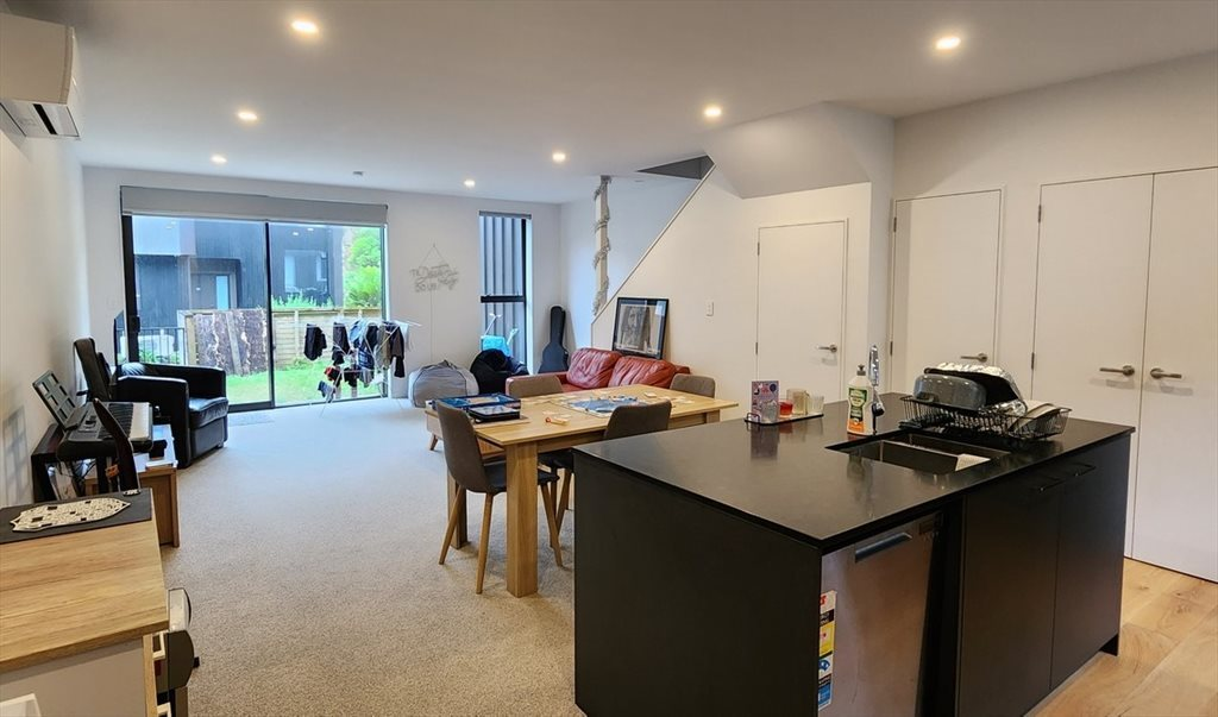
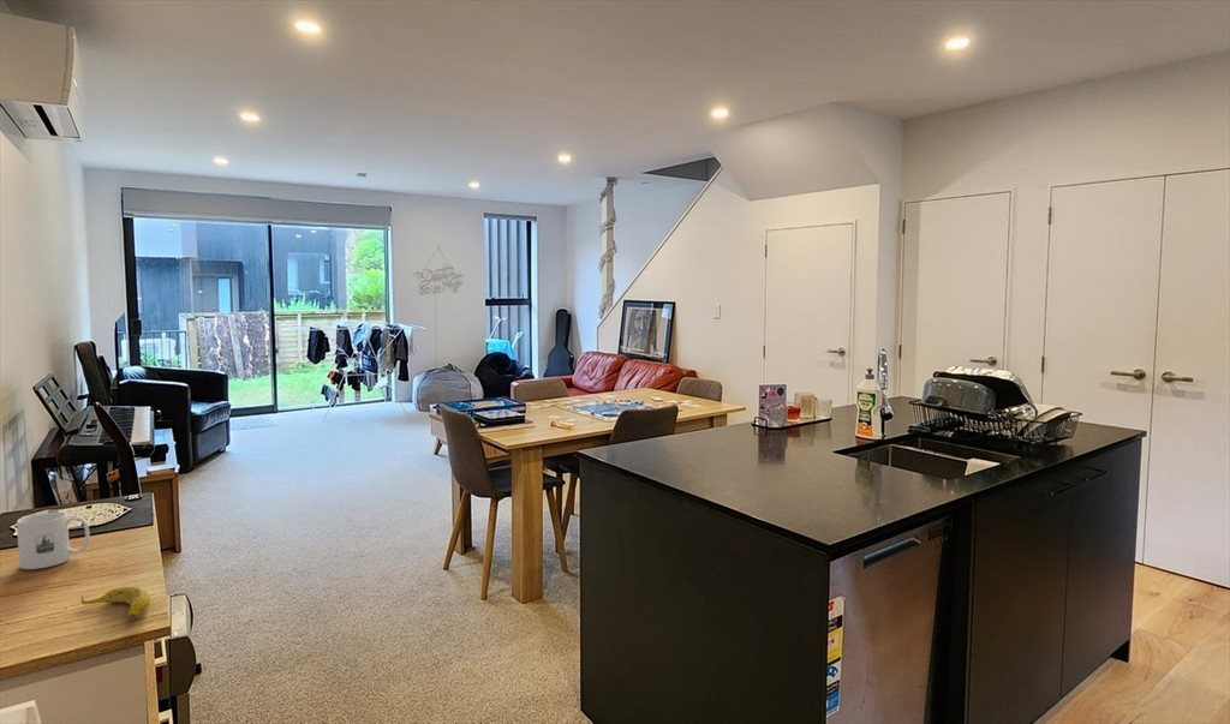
+ banana [79,586,151,620]
+ mug [16,510,90,570]
